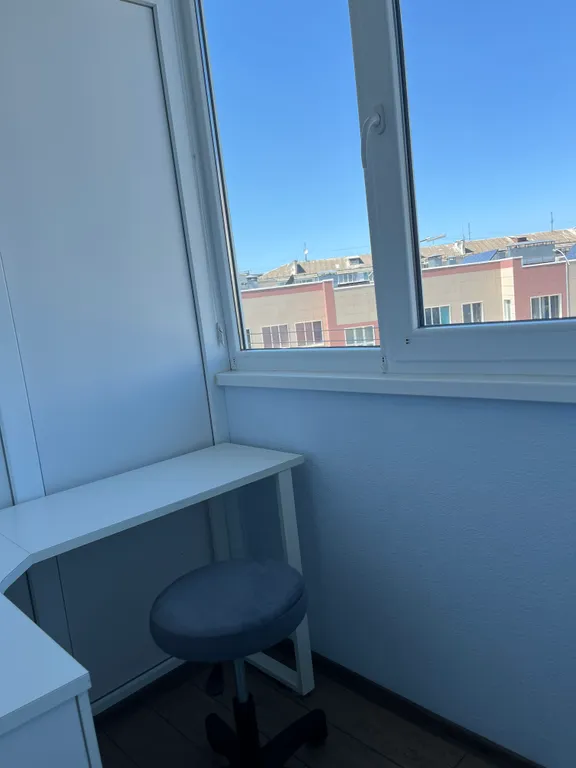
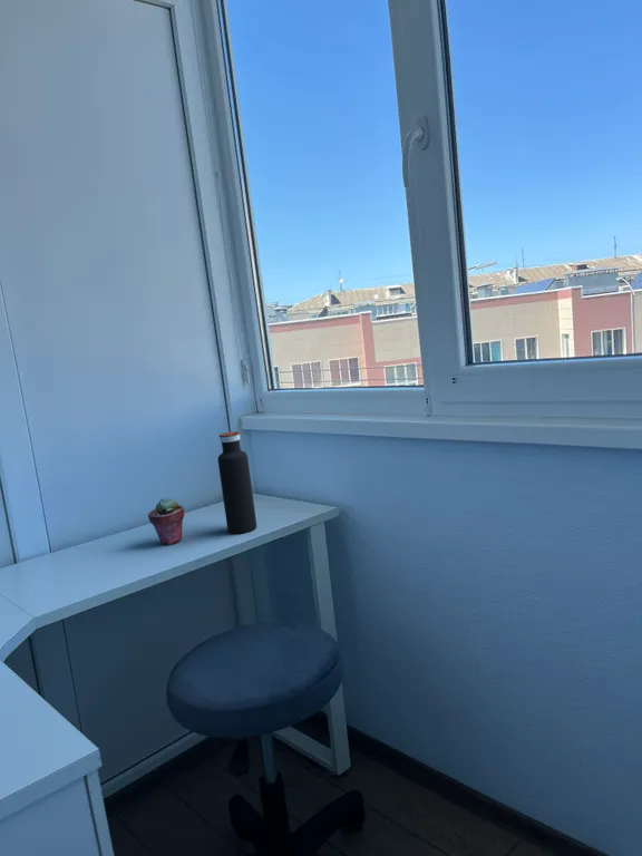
+ water bottle [217,430,257,534]
+ potted succulent [147,496,185,546]
